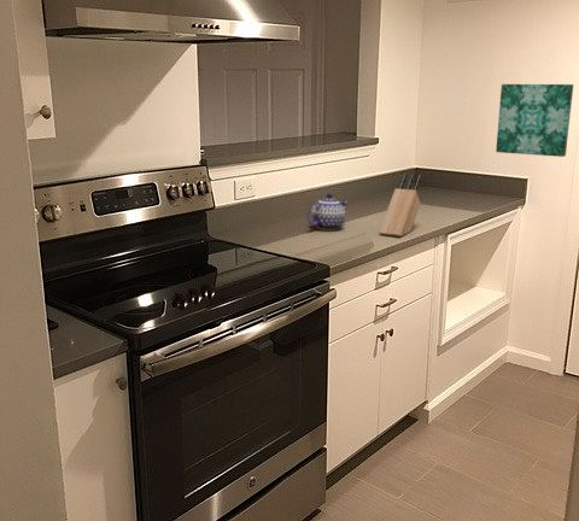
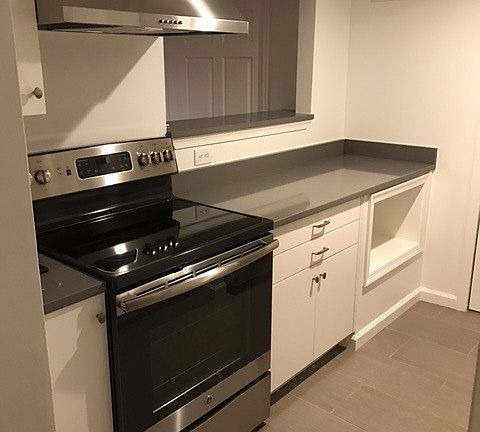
- wall art [495,83,574,158]
- knife block [378,172,422,238]
- teapot [306,193,349,232]
